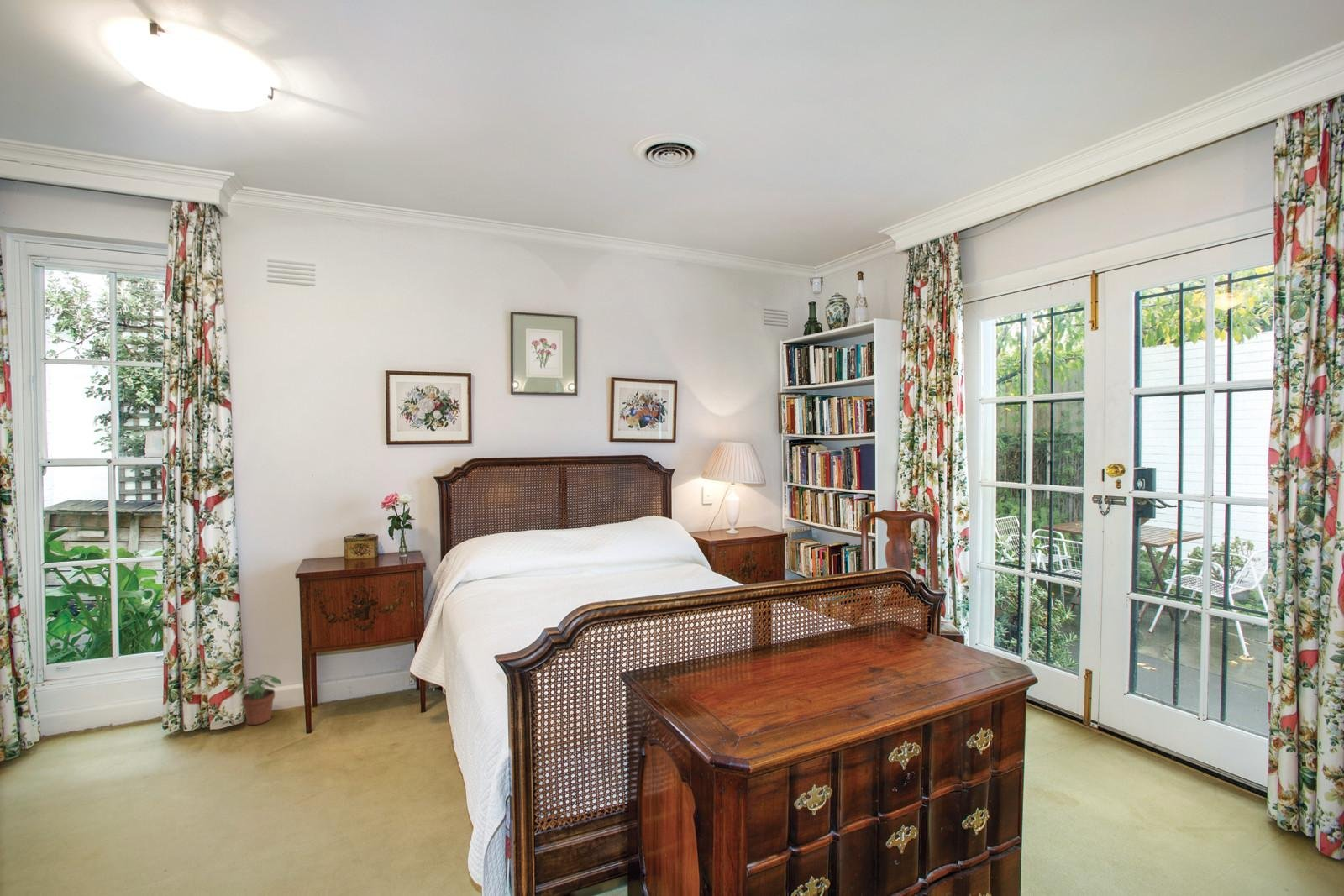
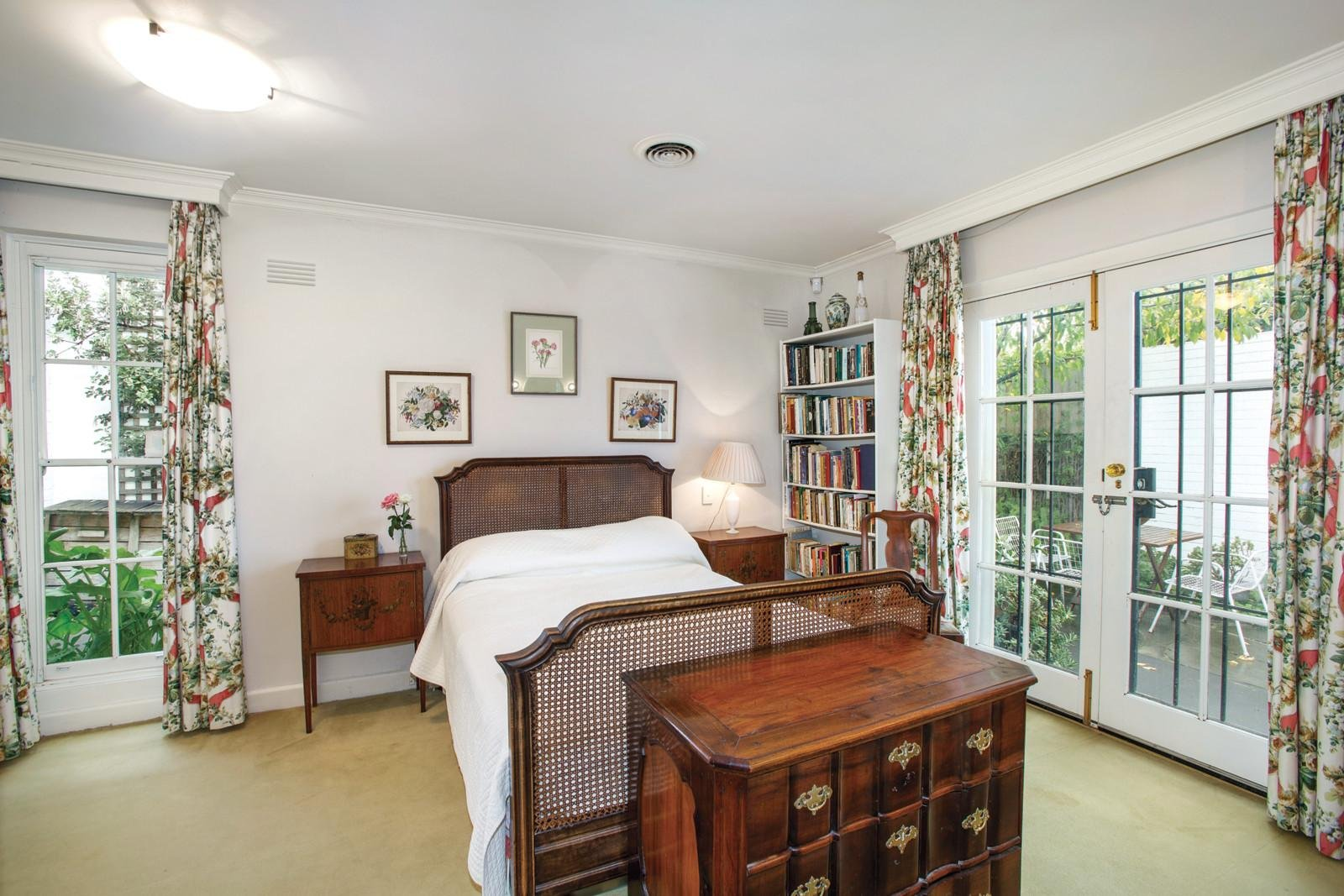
- potted plant [233,673,282,726]
